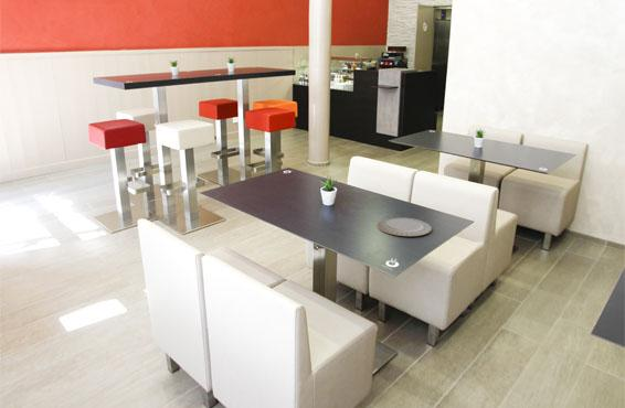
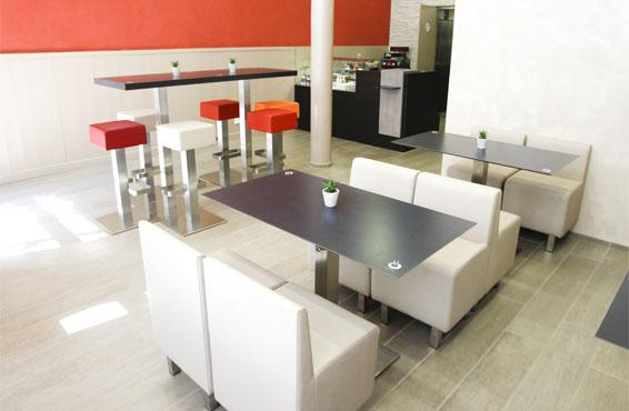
- chinaware [375,216,433,237]
